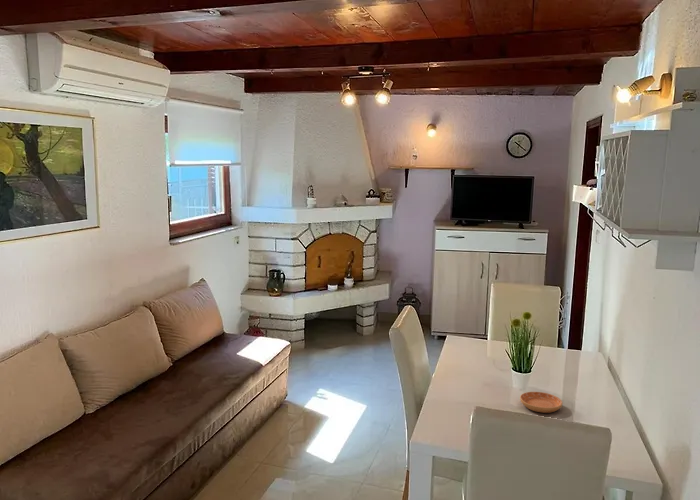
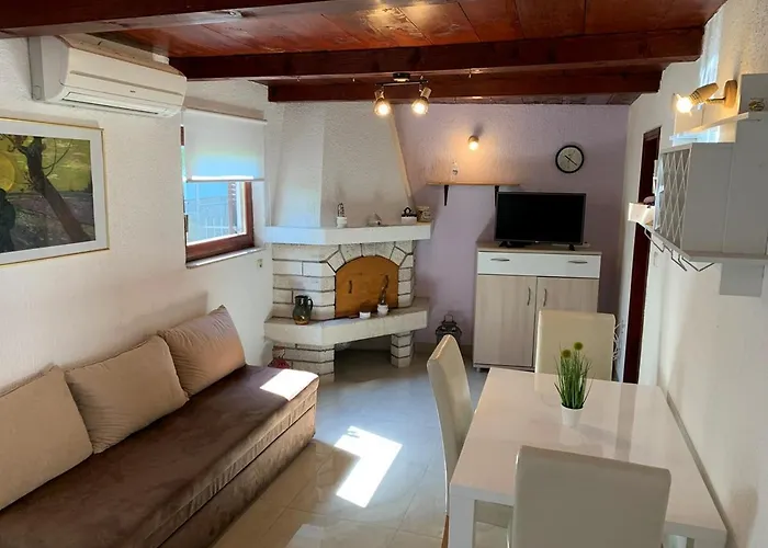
- saucer [519,391,564,414]
